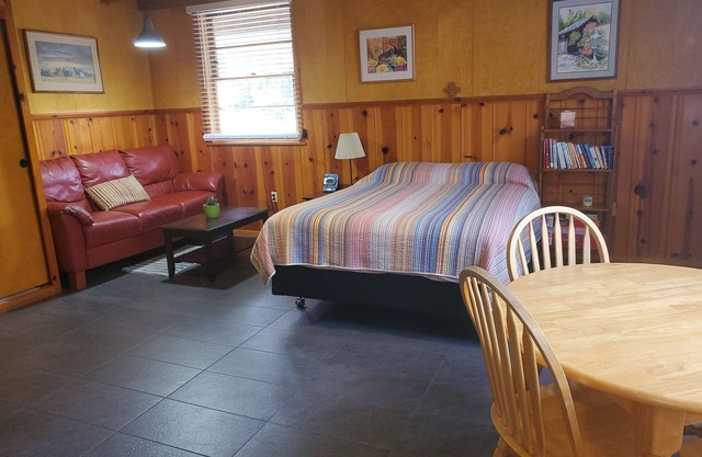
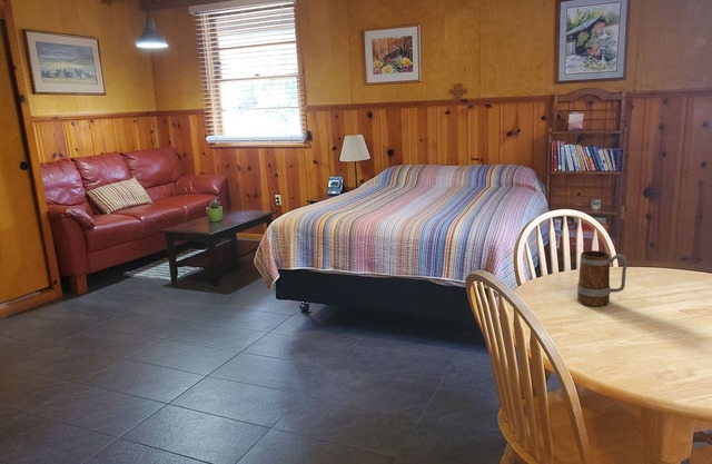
+ mug [576,249,629,307]
